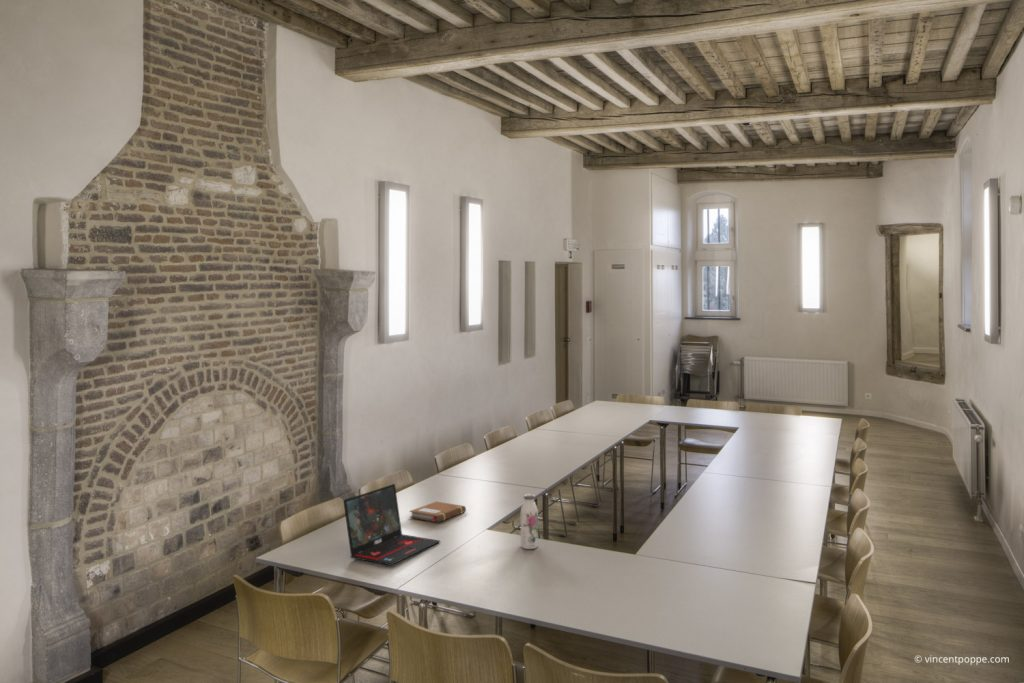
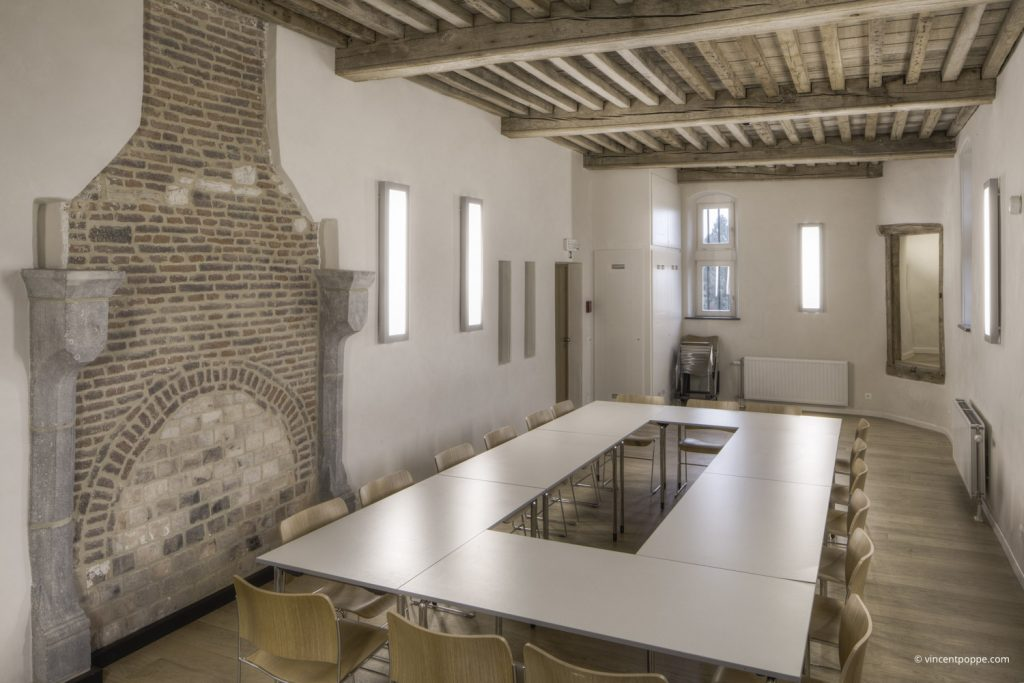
- water bottle [520,493,539,550]
- notebook [409,501,467,523]
- laptop [342,483,441,567]
